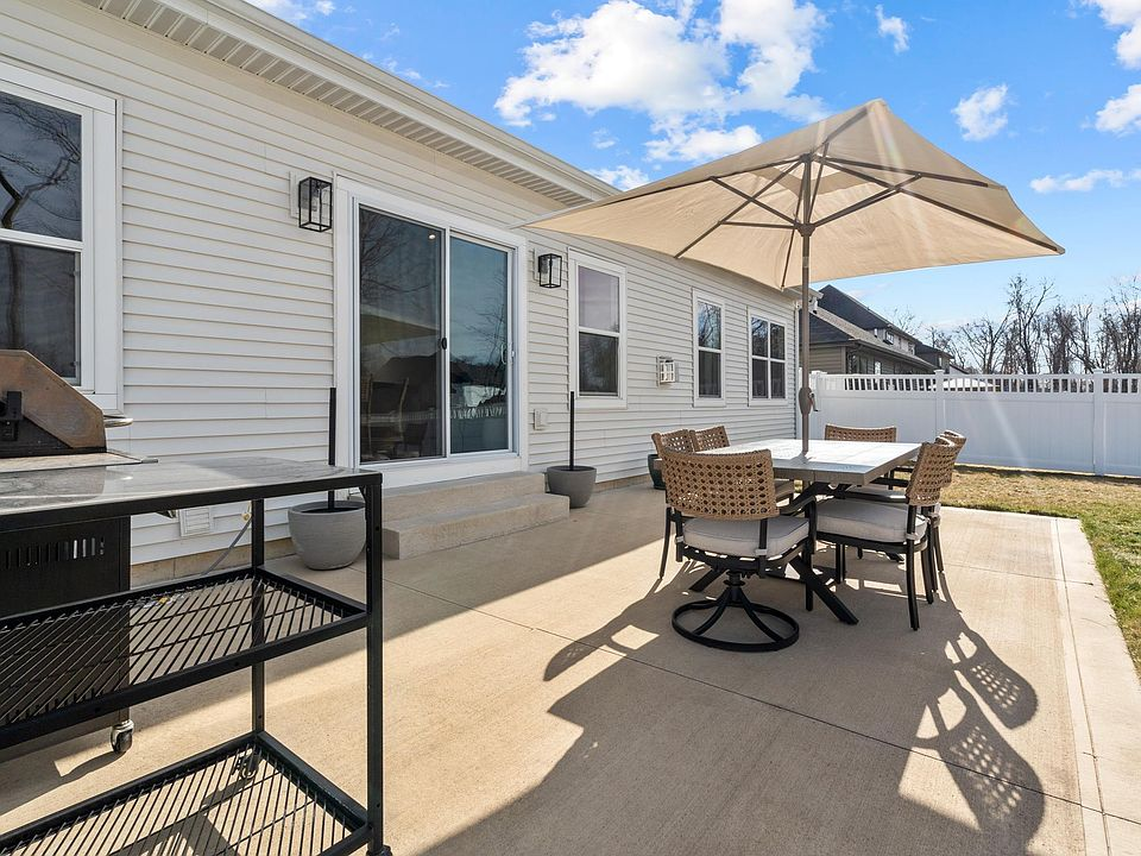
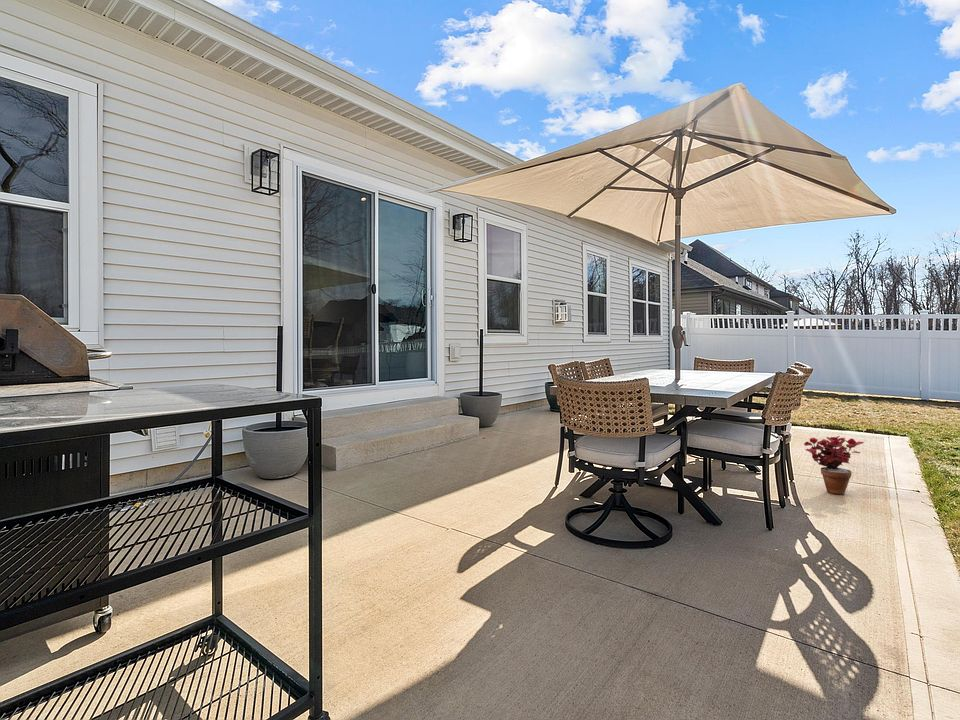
+ potted plant [803,435,865,495]
